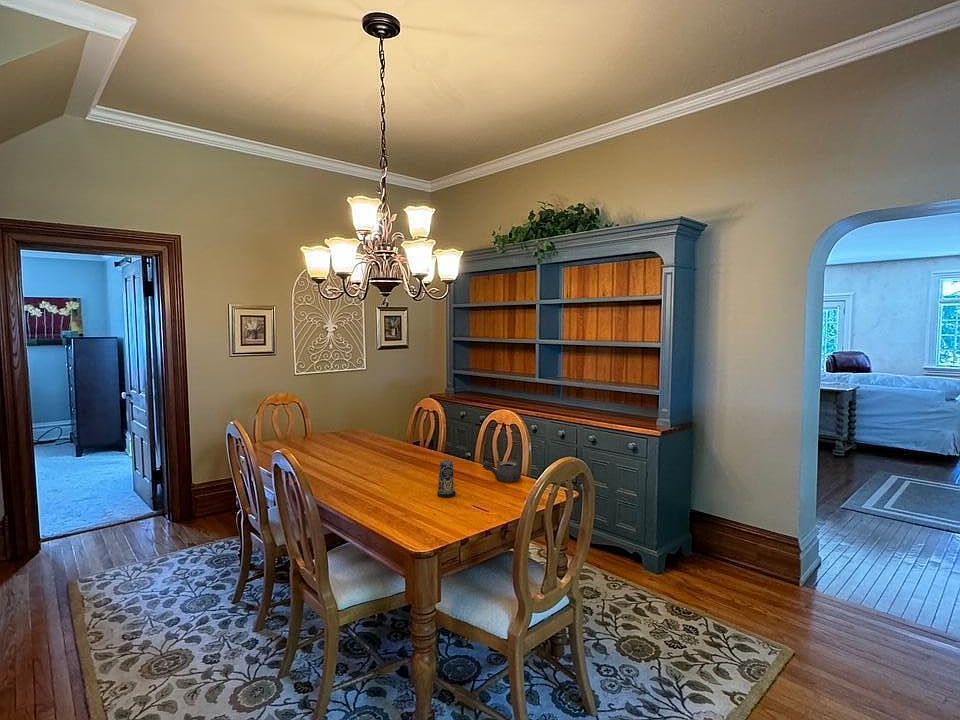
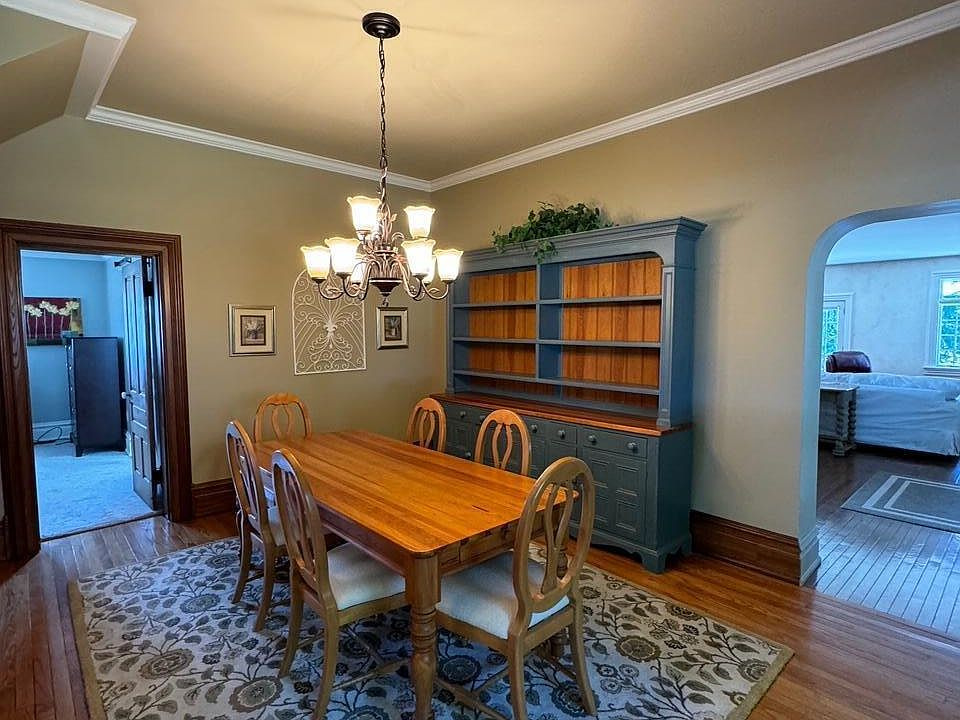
- candle [436,459,457,498]
- teapot [482,459,522,483]
